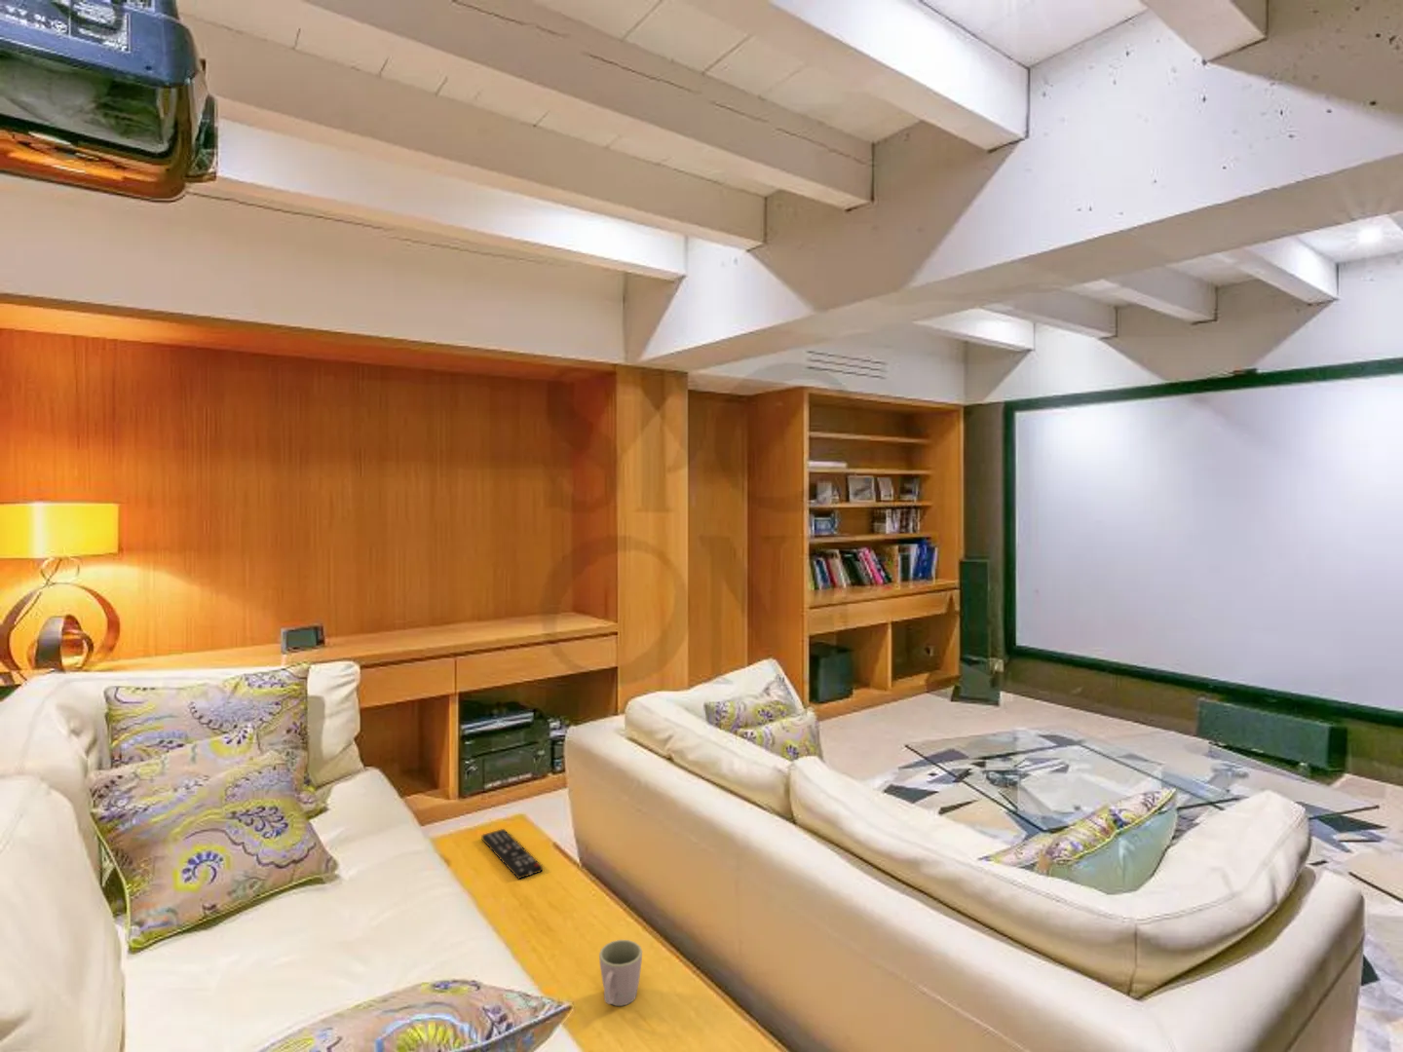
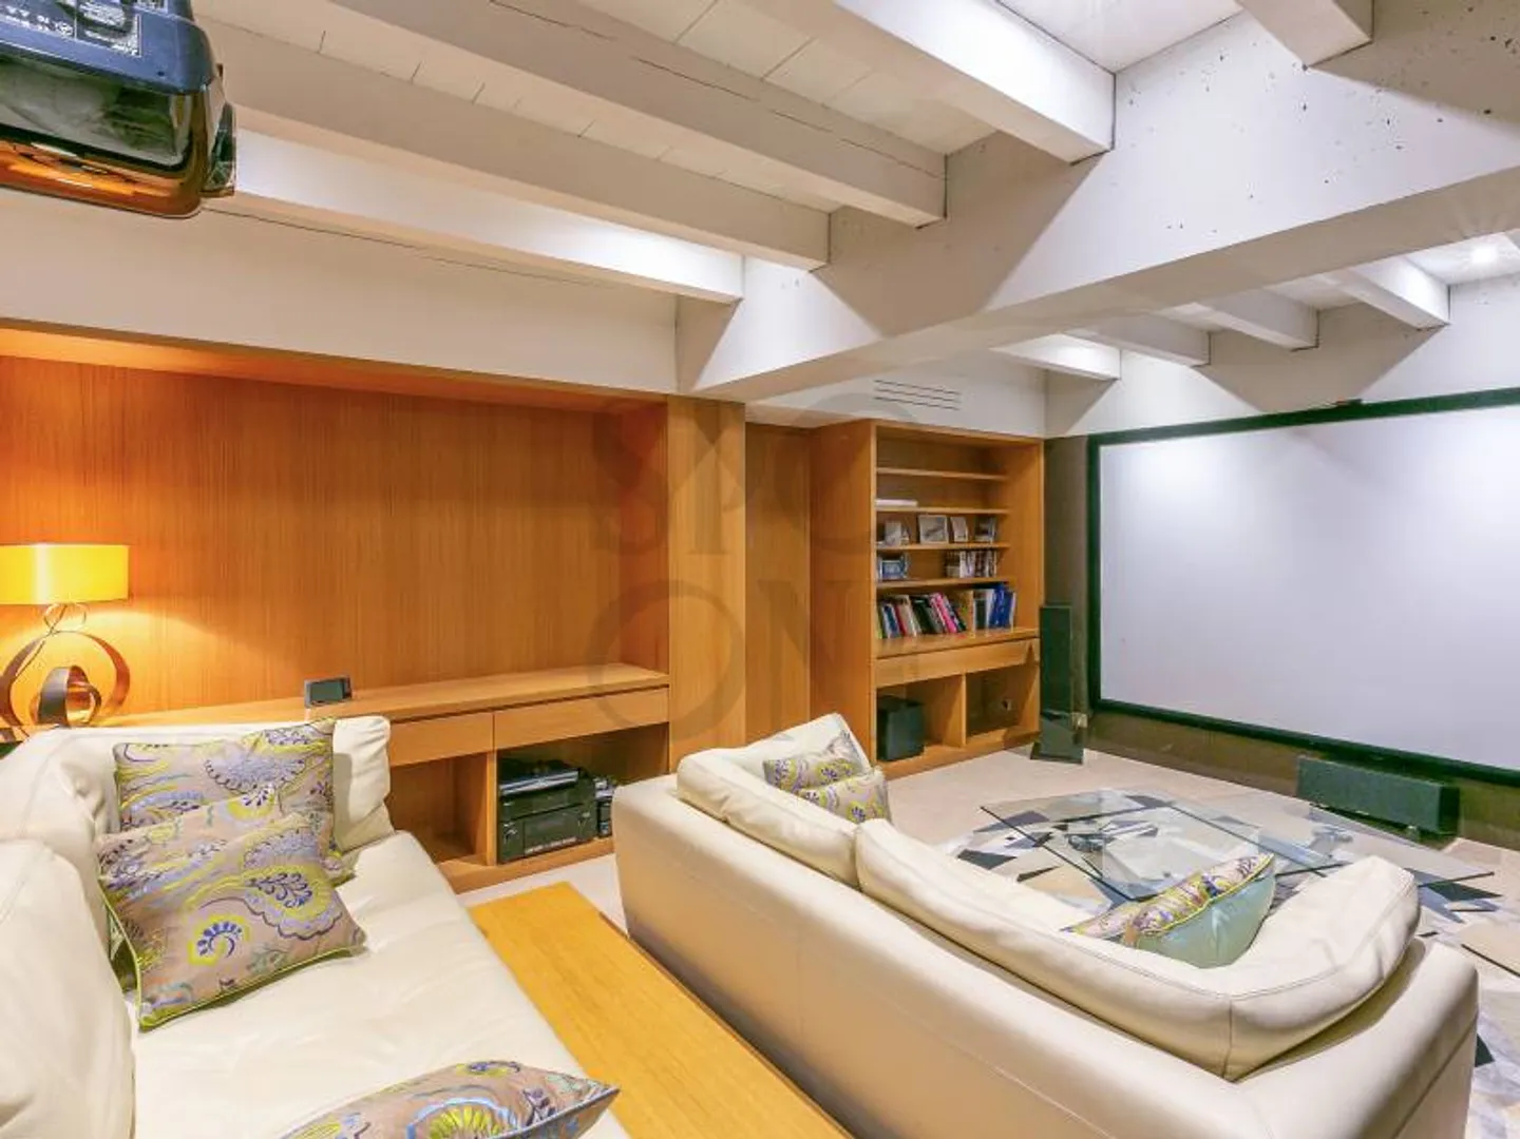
- remote control [481,828,544,880]
- mug [599,939,643,1007]
